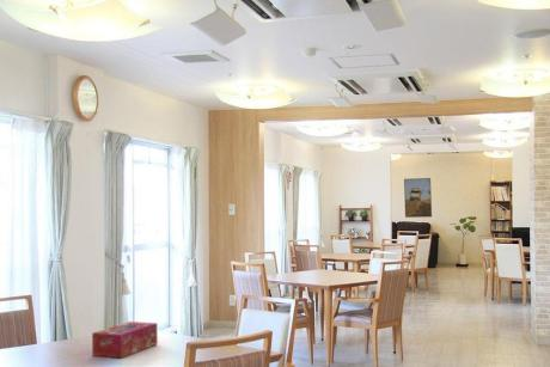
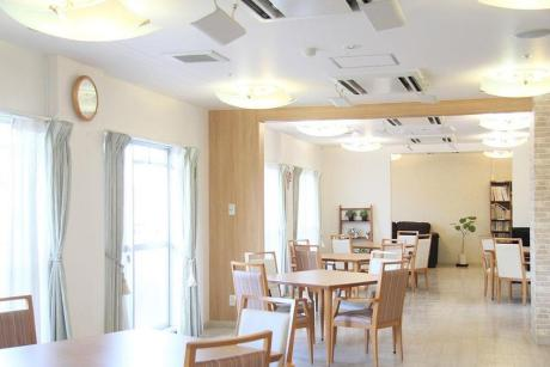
- tissue box [91,320,159,359]
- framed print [403,177,433,219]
